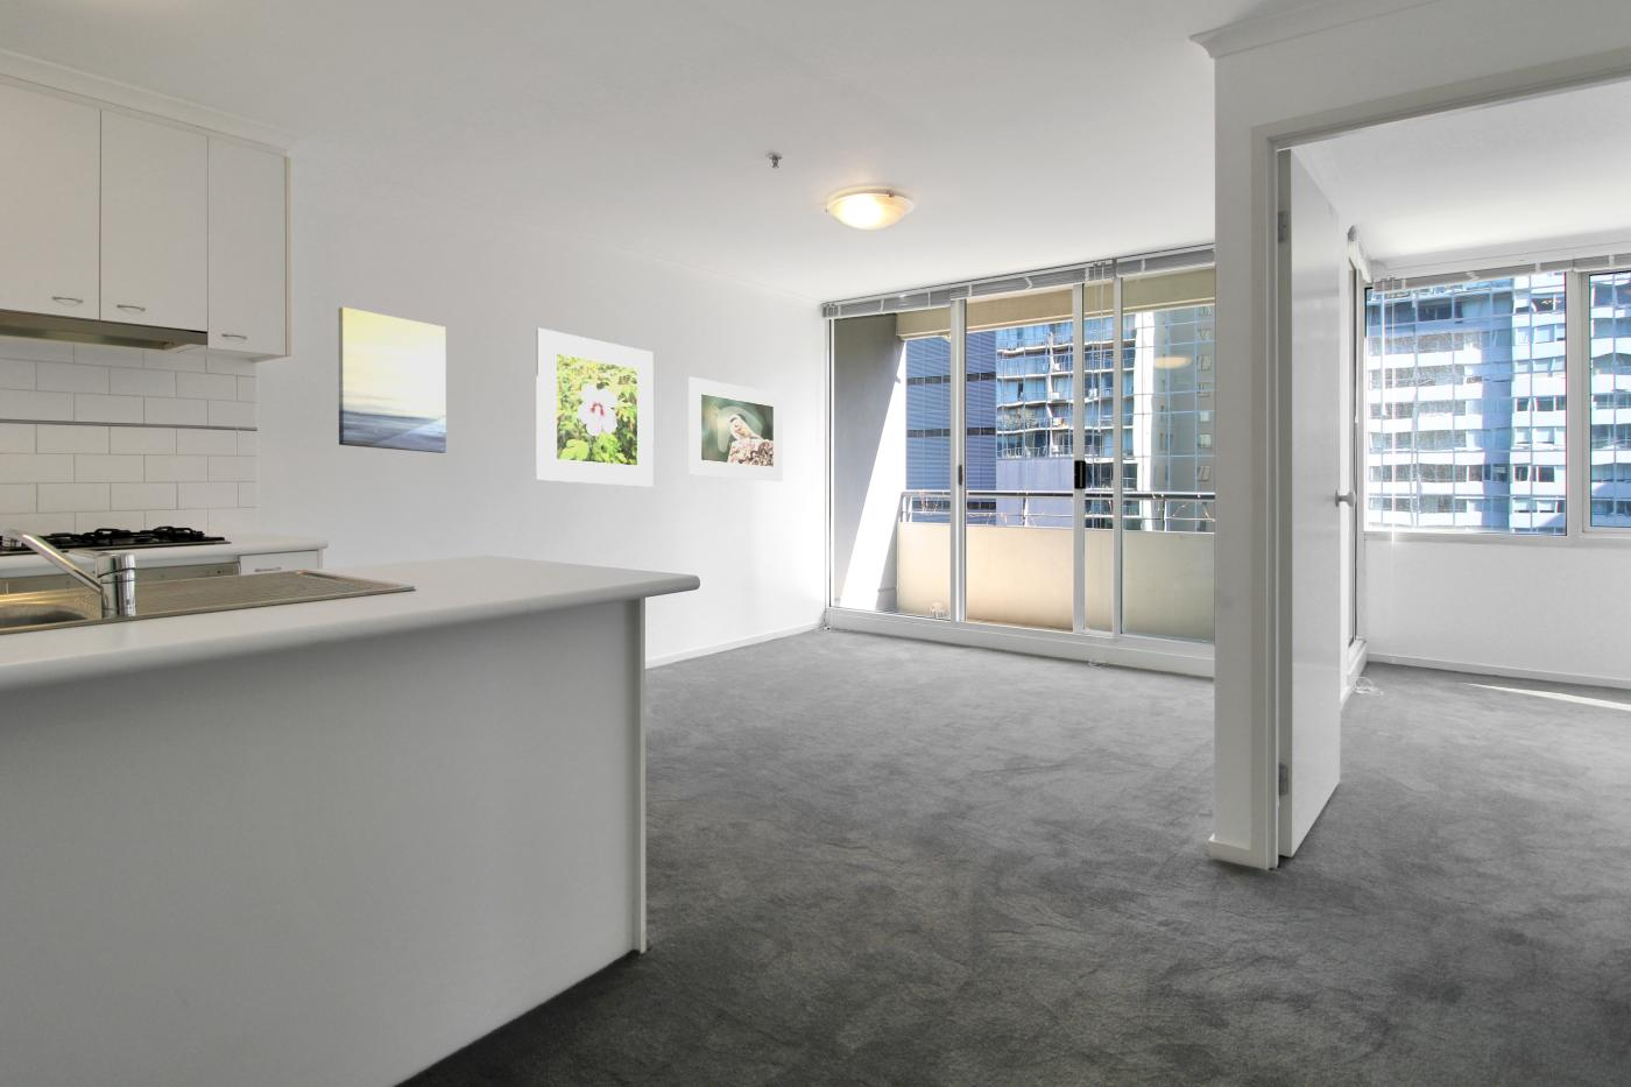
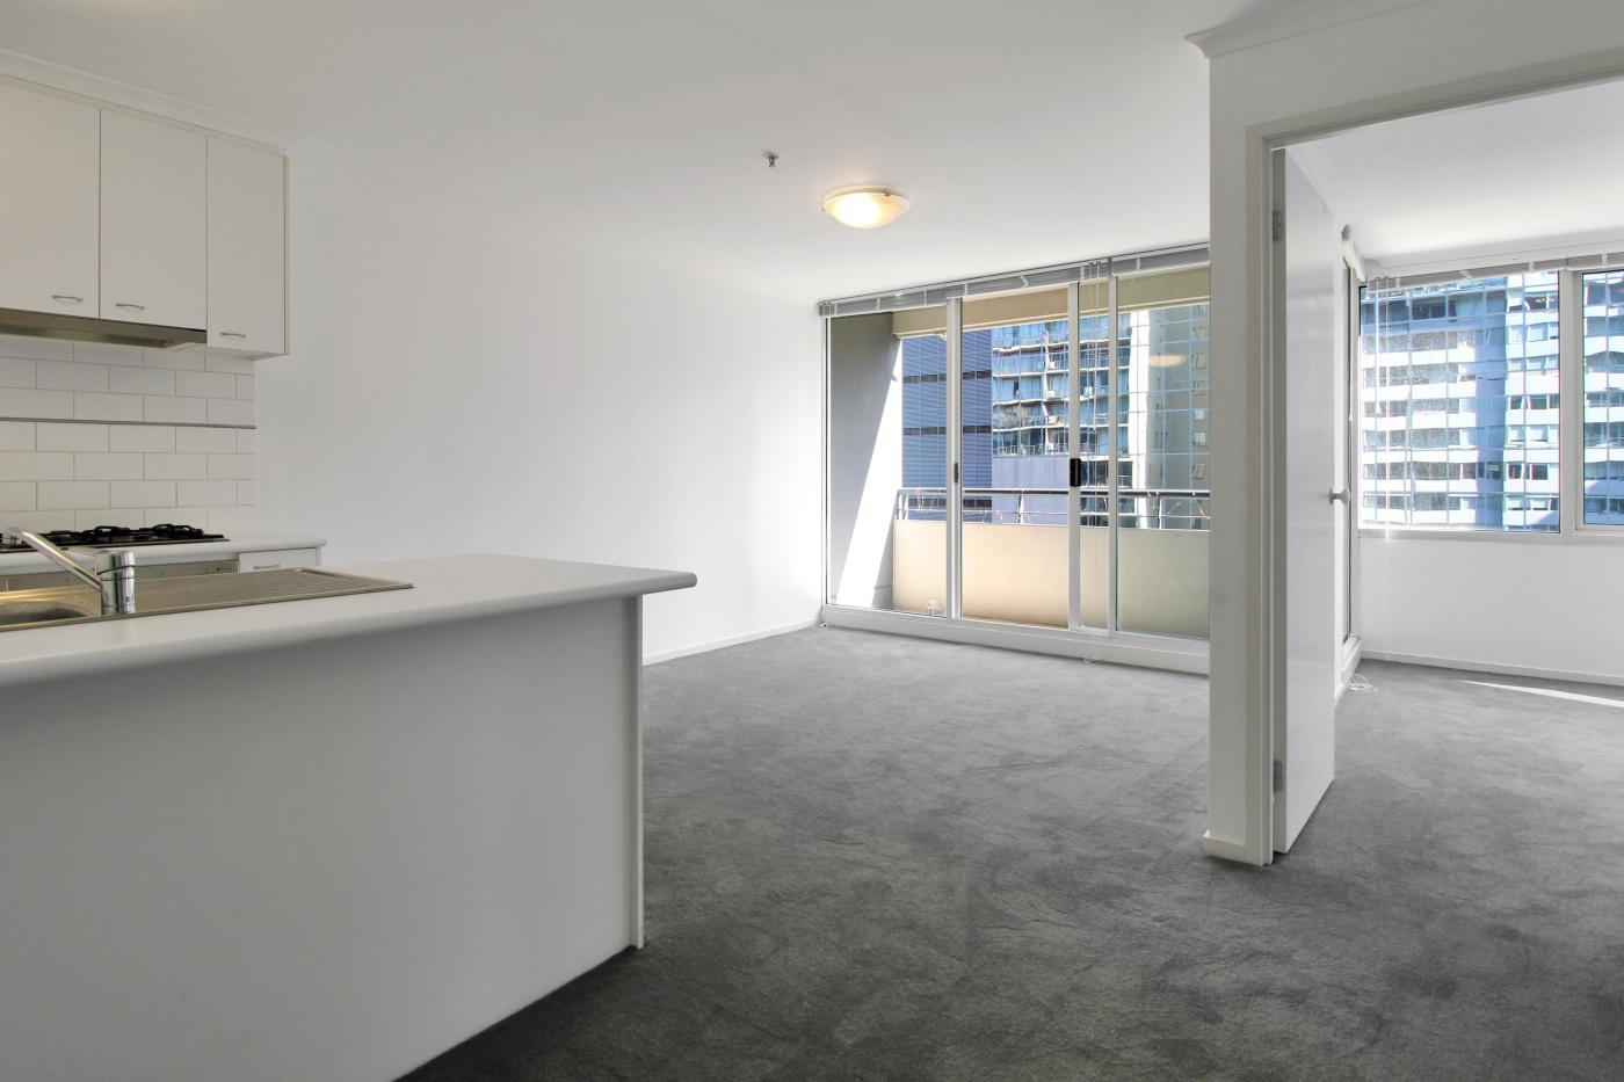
- wall art [338,307,447,455]
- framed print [535,328,655,488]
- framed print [688,376,785,483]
